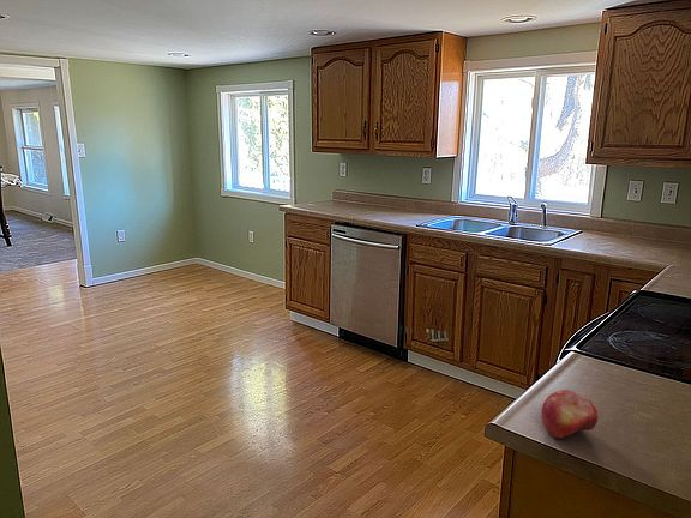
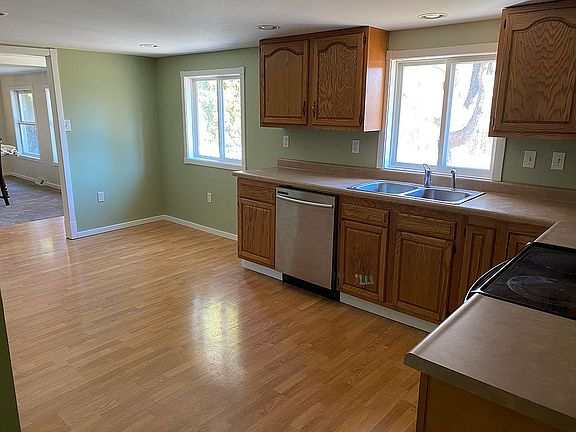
- fruit [540,389,599,439]
